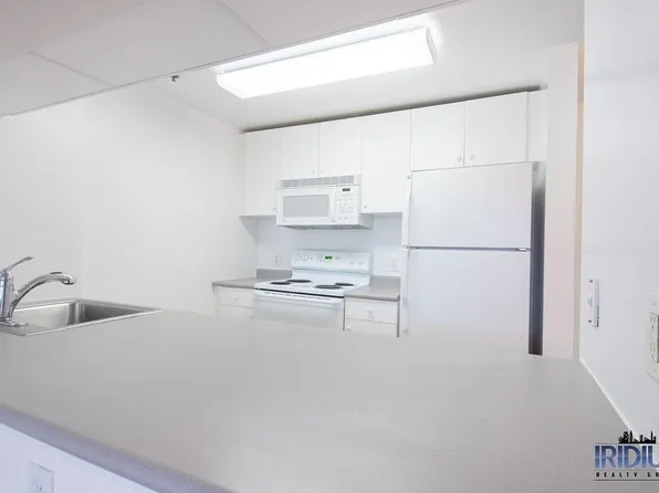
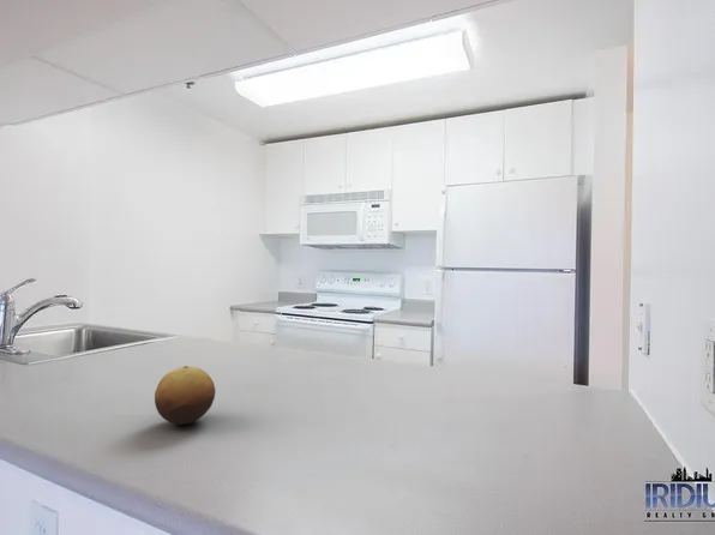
+ fruit [154,365,216,426]
